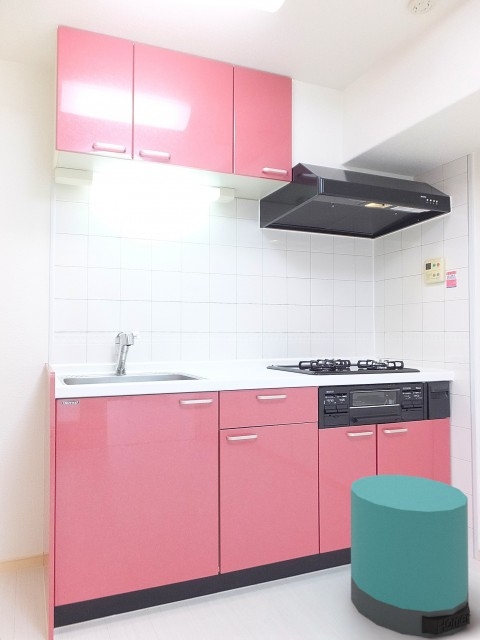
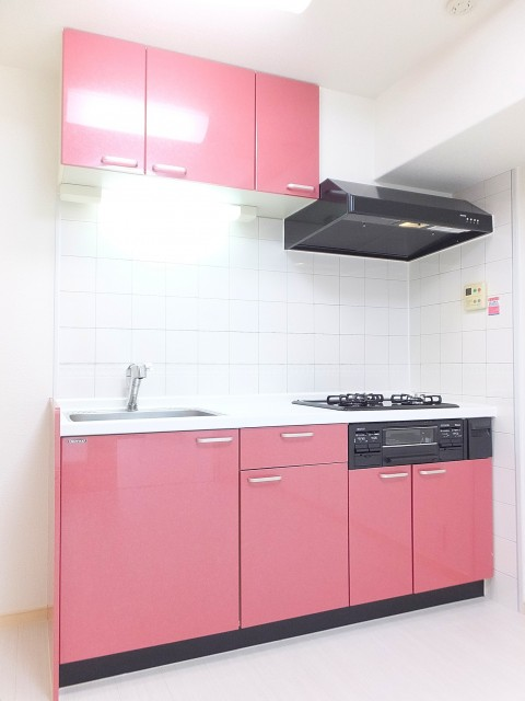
- trash can [350,474,471,639]
